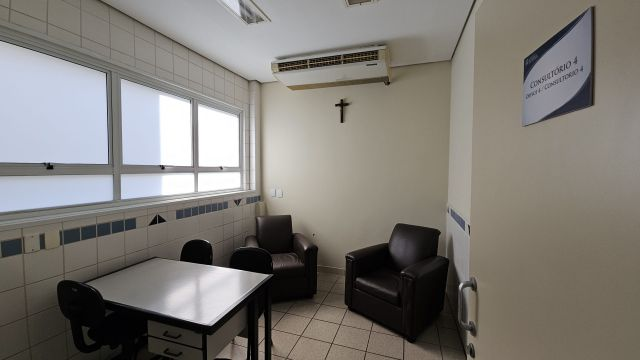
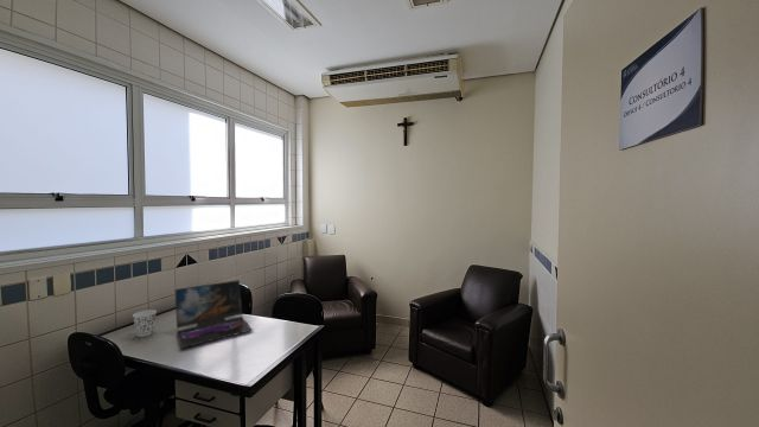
+ laptop [174,279,254,350]
+ cup [132,308,158,338]
